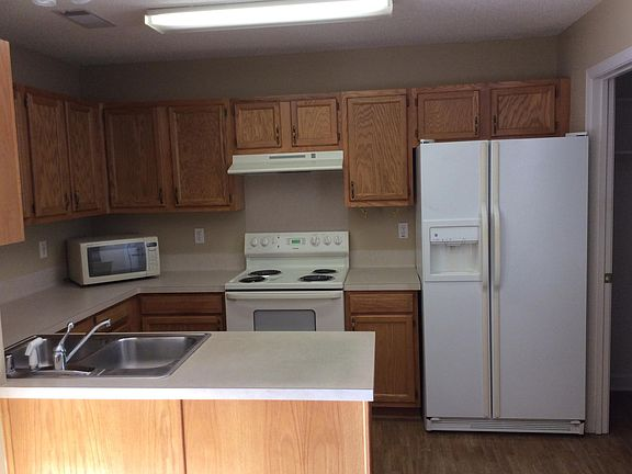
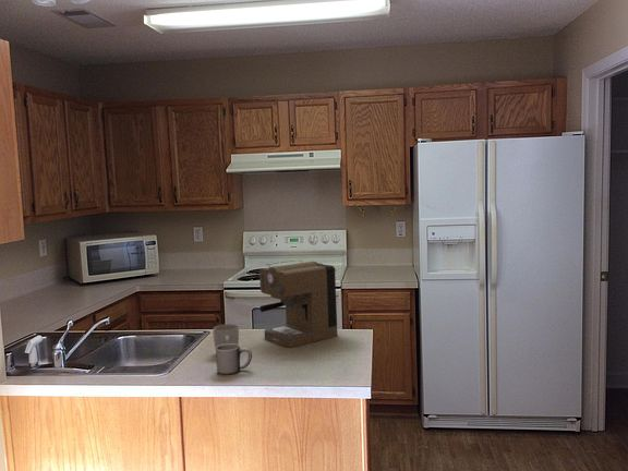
+ mug [213,323,240,349]
+ coffee maker [258,259,338,348]
+ mug [215,343,253,375]
